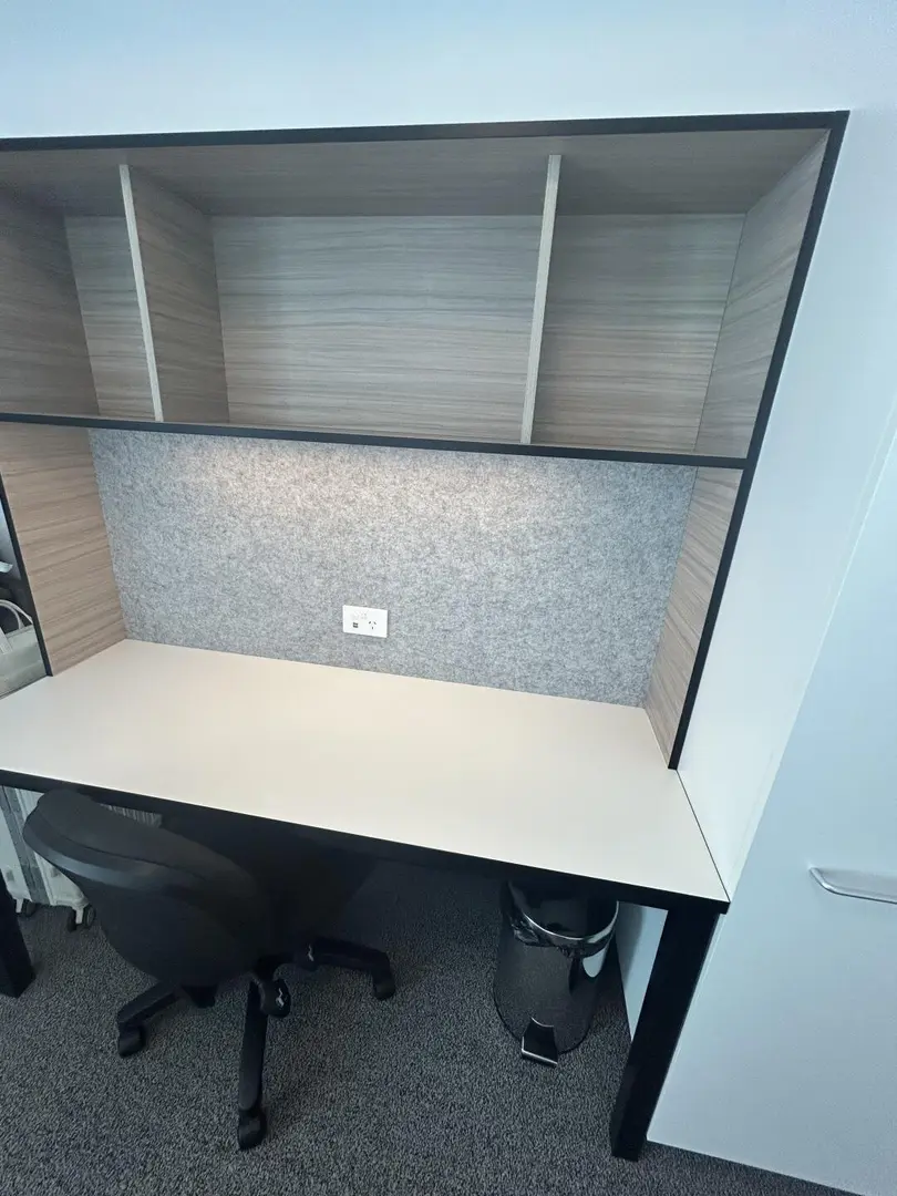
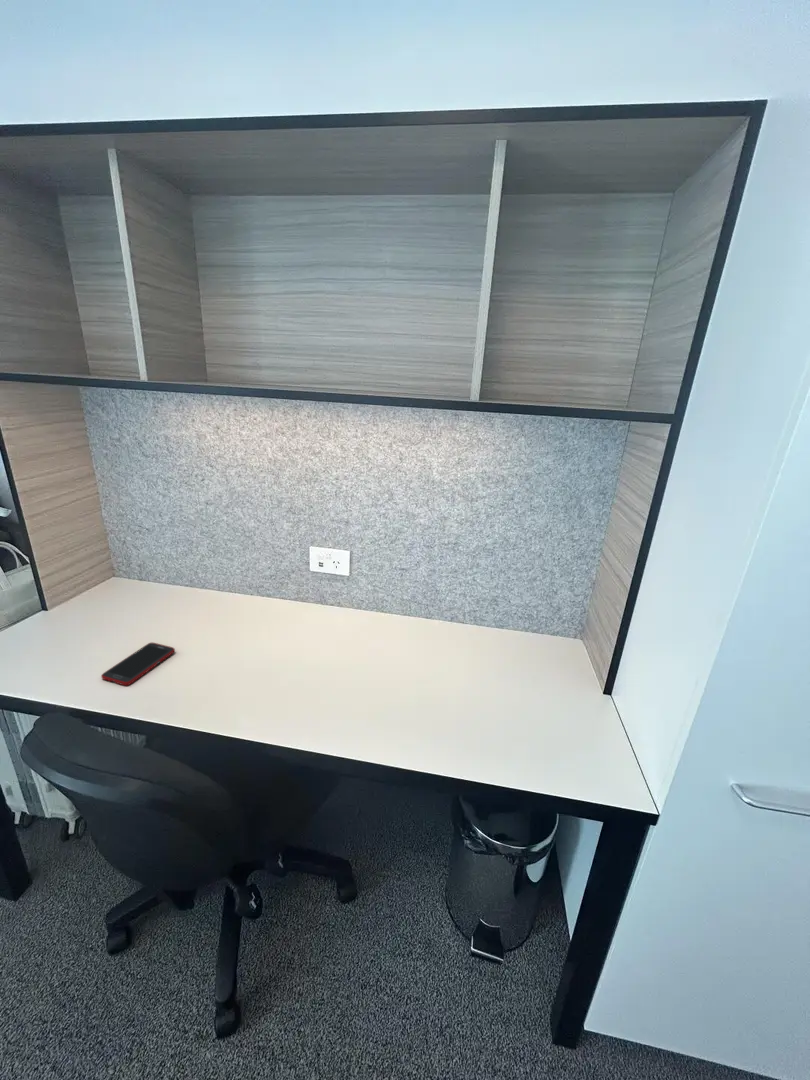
+ cell phone [100,642,176,687]
